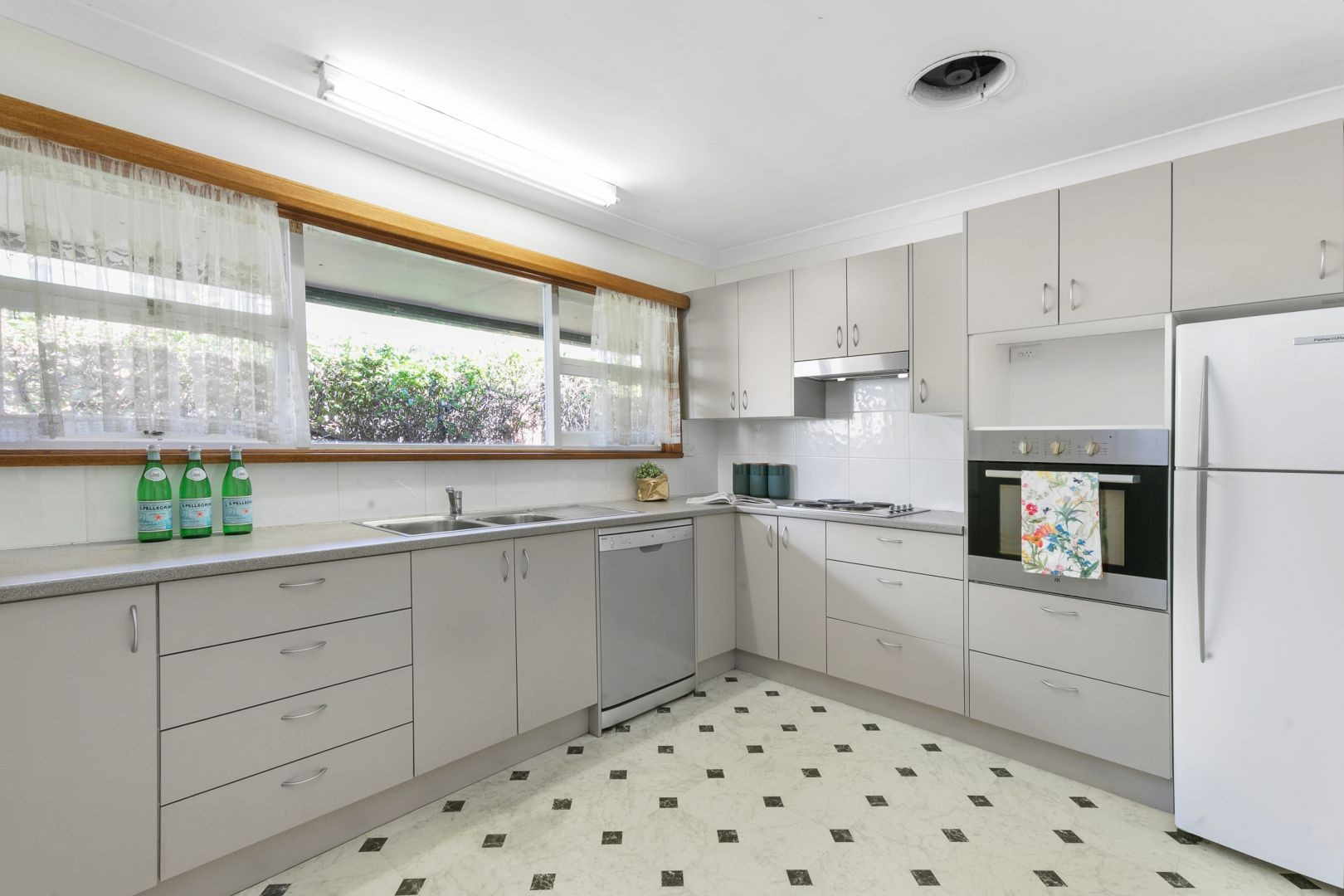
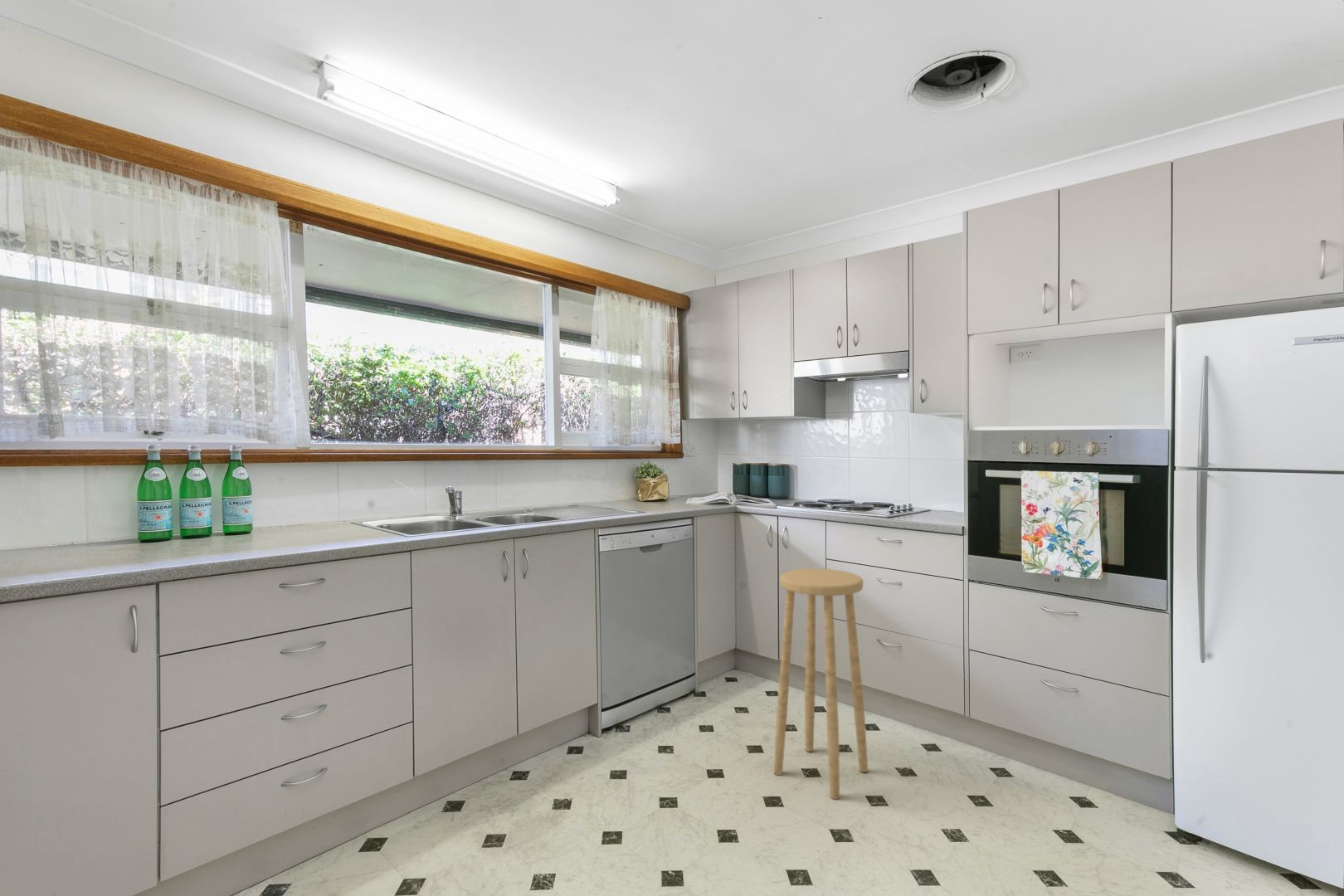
+ stool [773,567,869,801]
